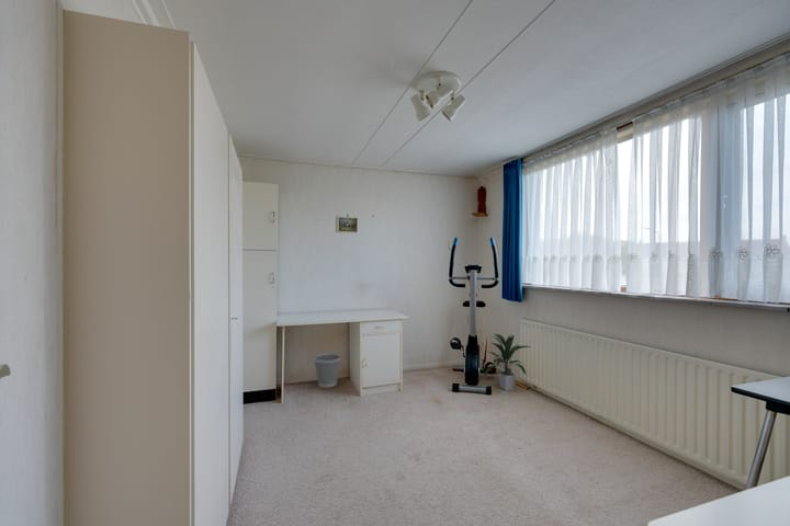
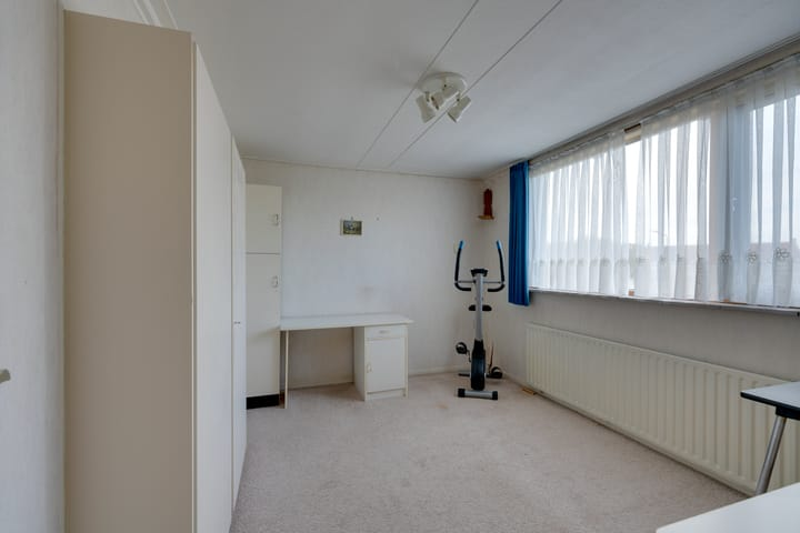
- wastebasket [313,352,342,388]
- indoor plant [483,332,532,391]
